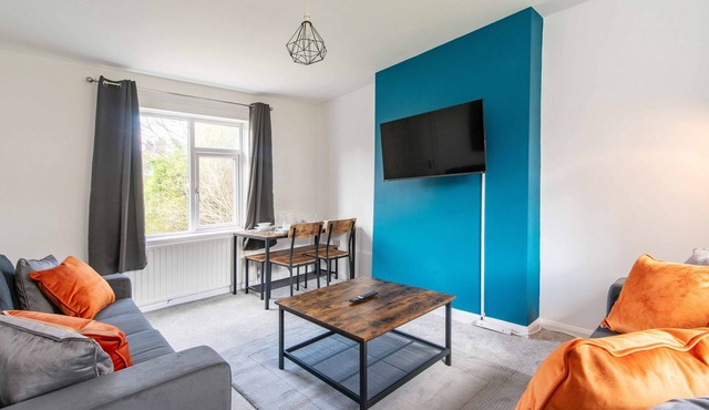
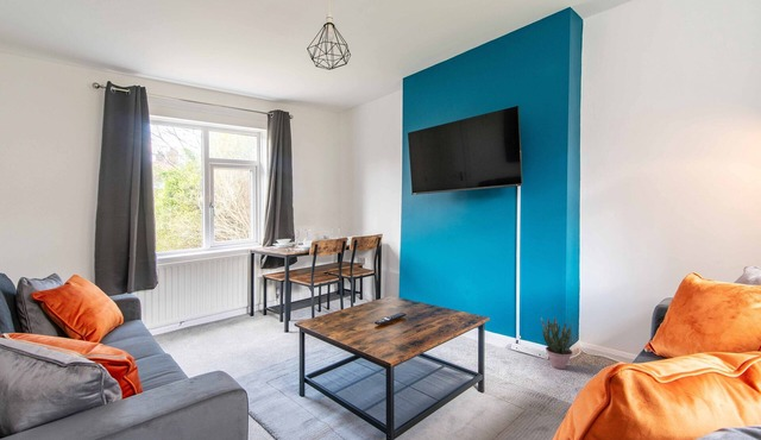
+ potted plant [540,316,573,370]
